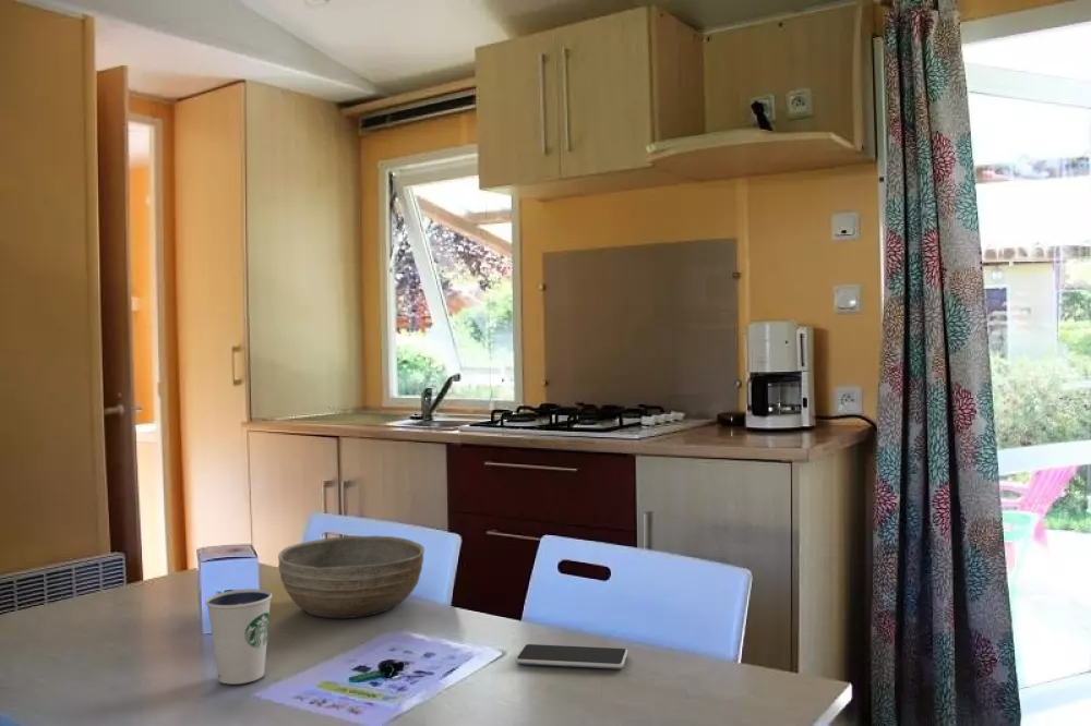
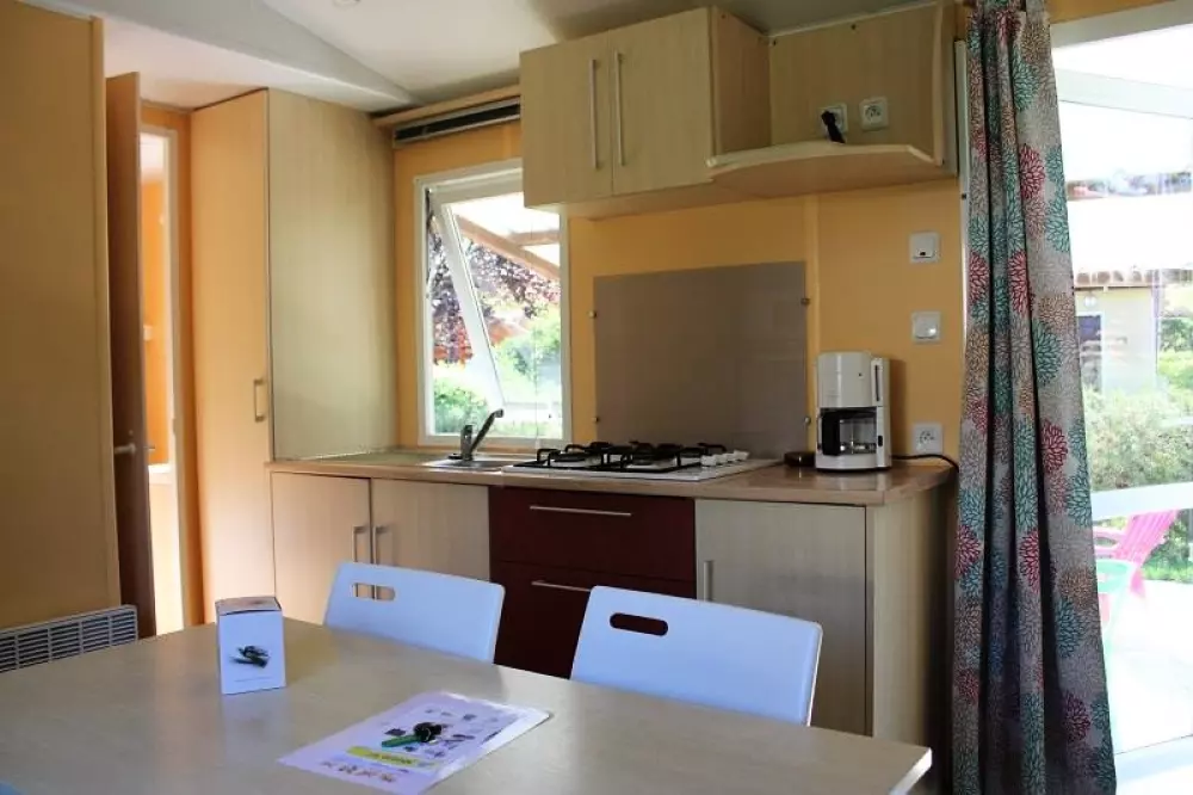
- smartphone [515,643,628,670]
- bowl [277,534,425,619]
- dixie cup [204,588,273,685]
